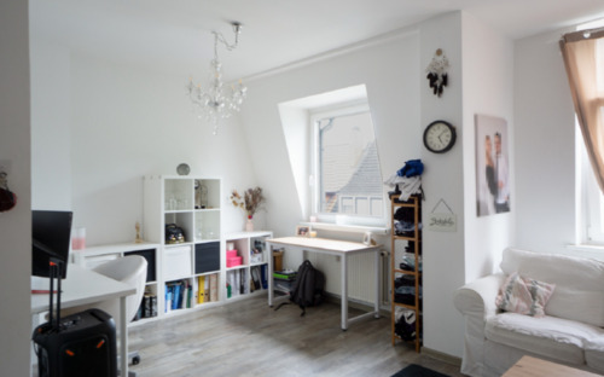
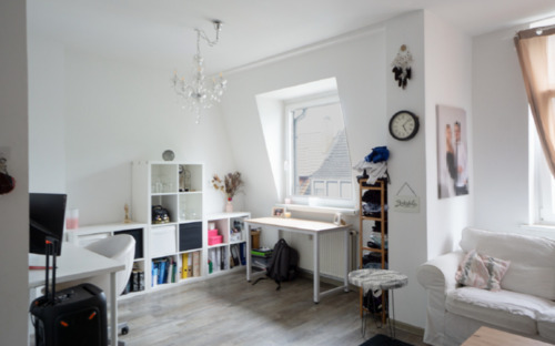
+ side table [347,268,410,342]
